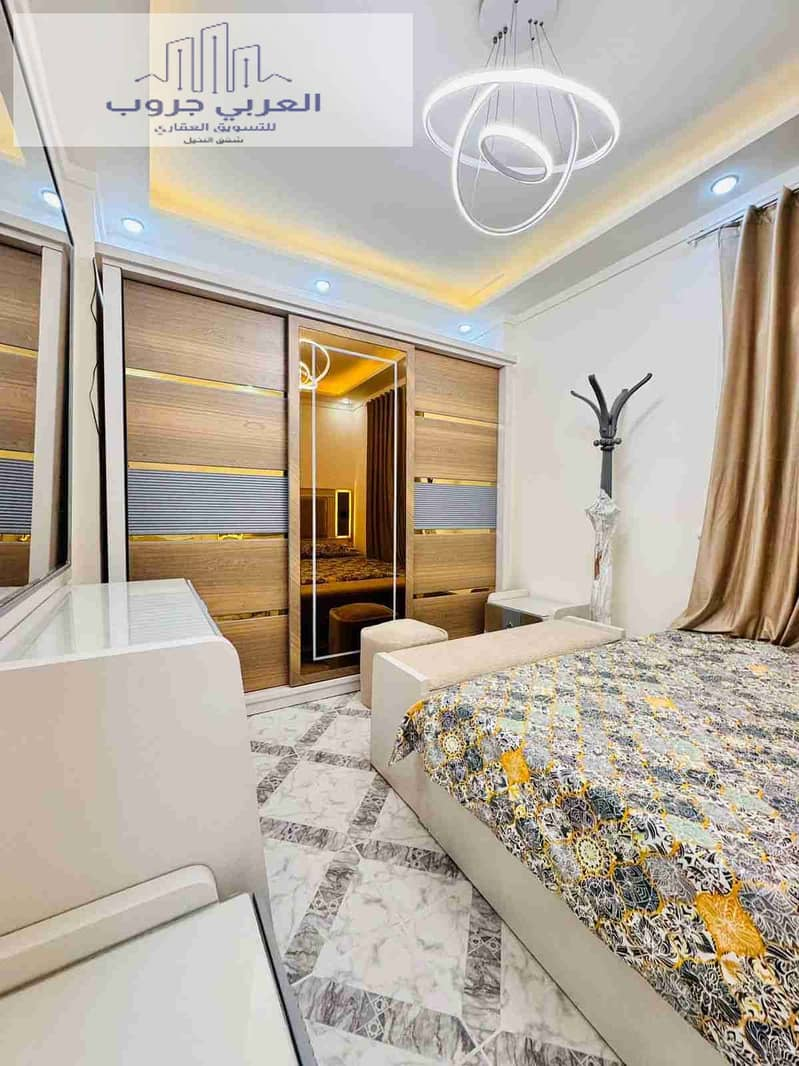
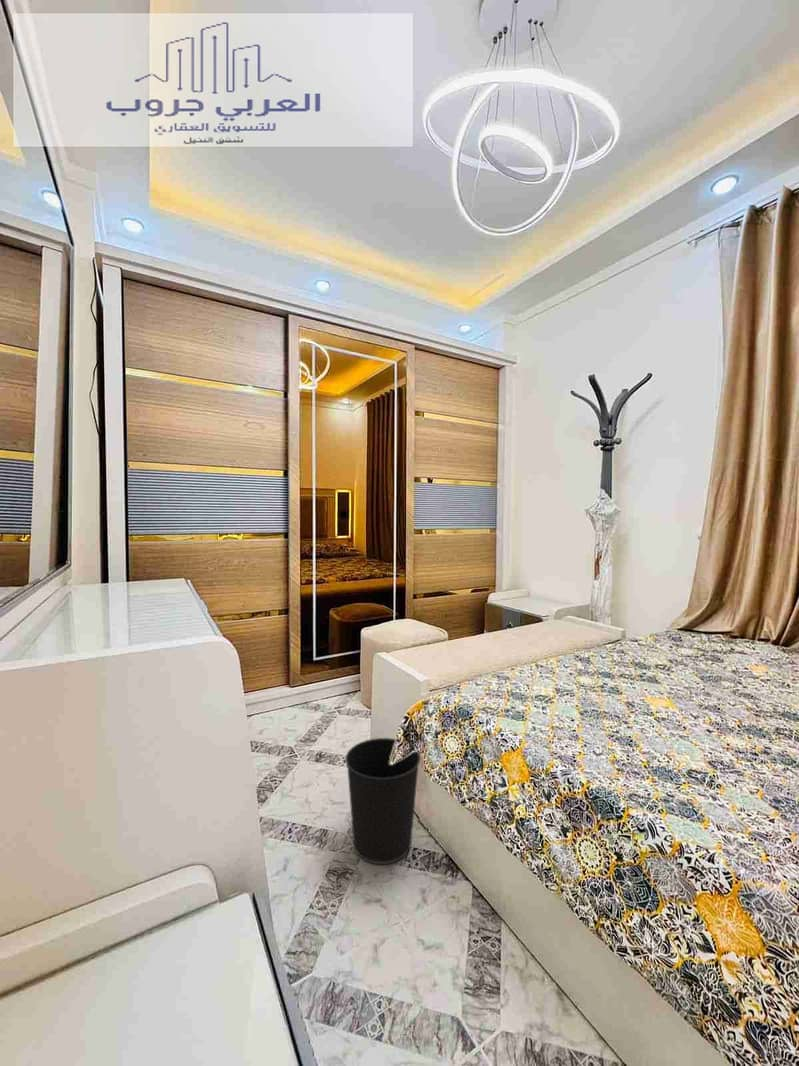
+ wastebasket [344,737,422,865]
